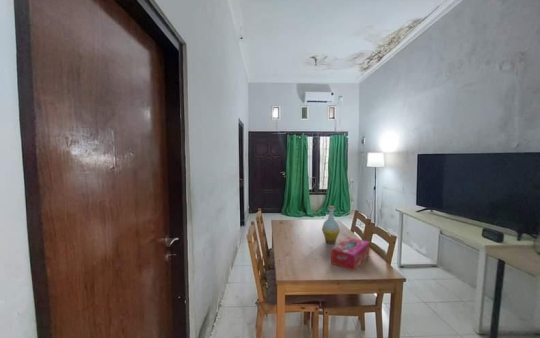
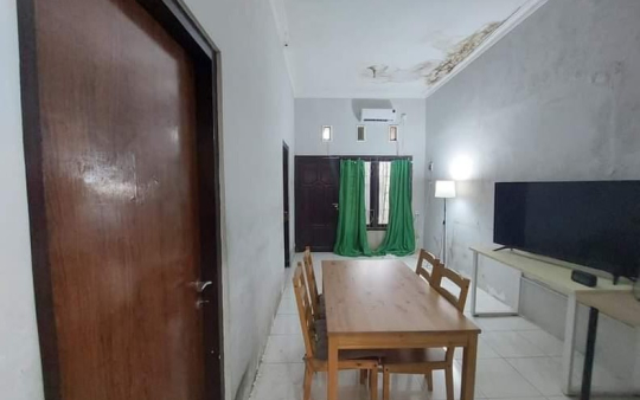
- bottle [321,205,341,245]
- tissue box [330,236,370,272]
